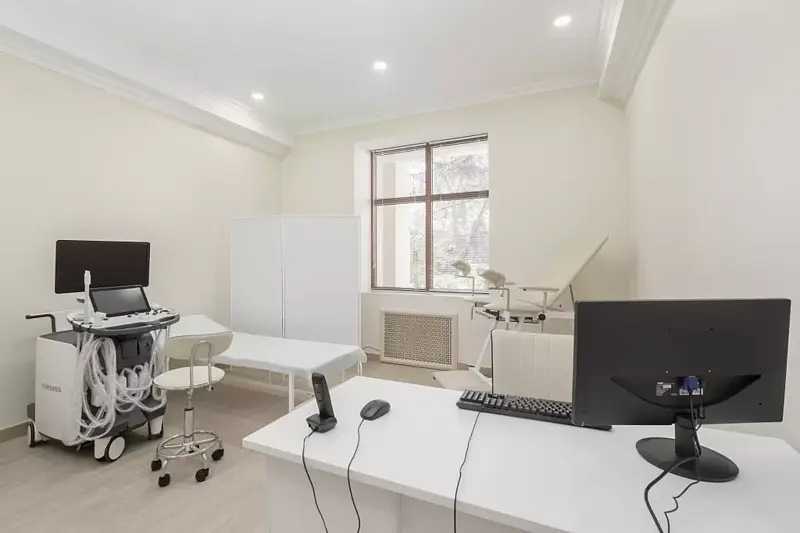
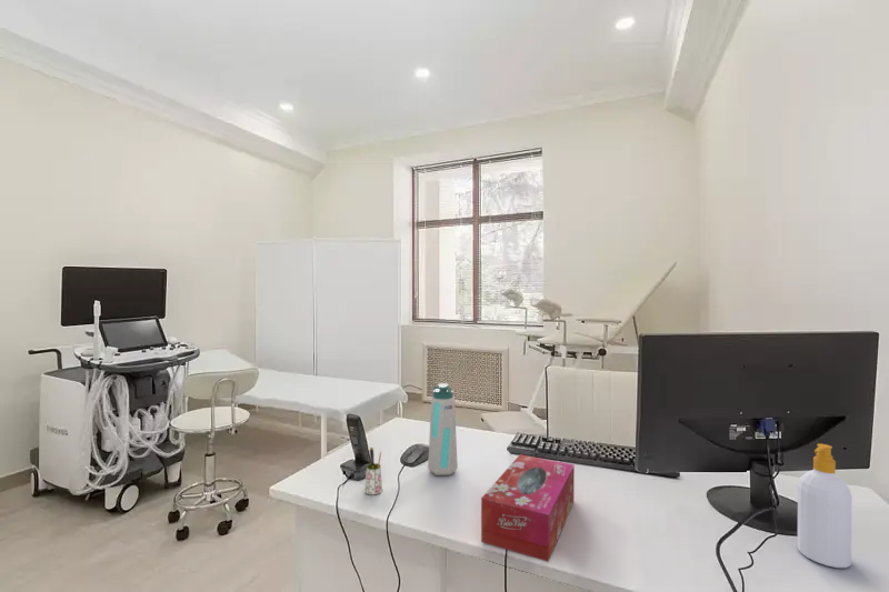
+ soap bottle [797,443,852,569]
+ pen holder [363,446,383,495]
+ tissue box [480,453,576,563]
+ water bottle [427,382,459,476]
